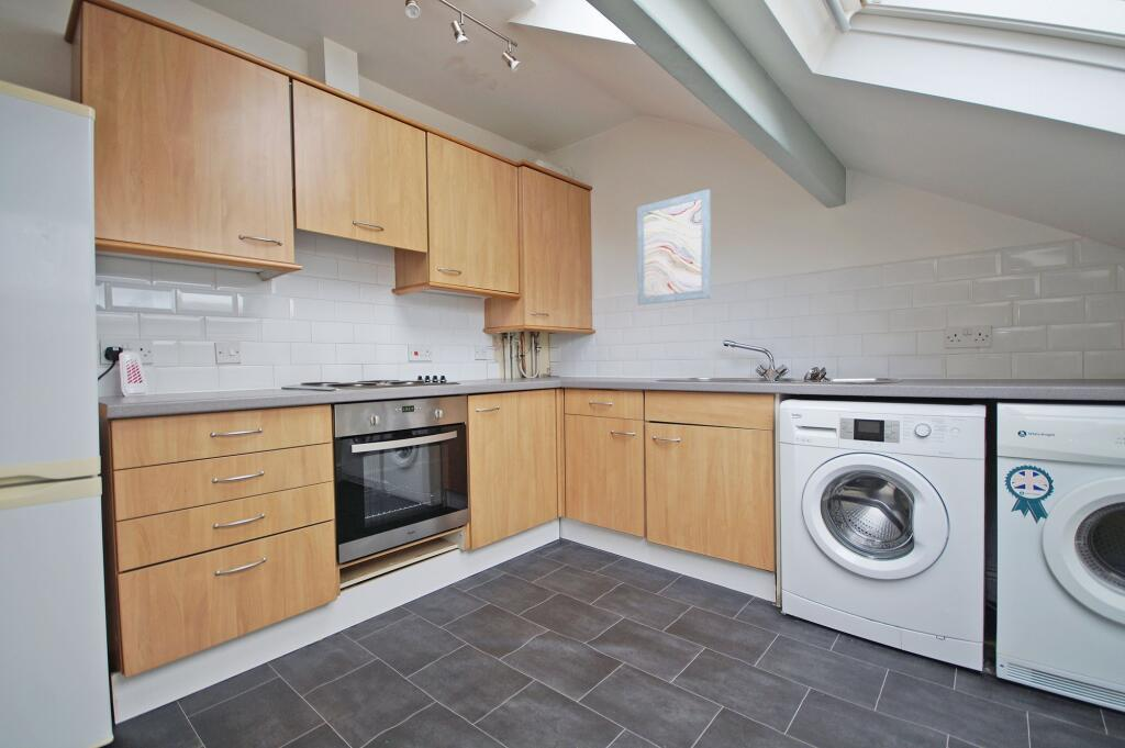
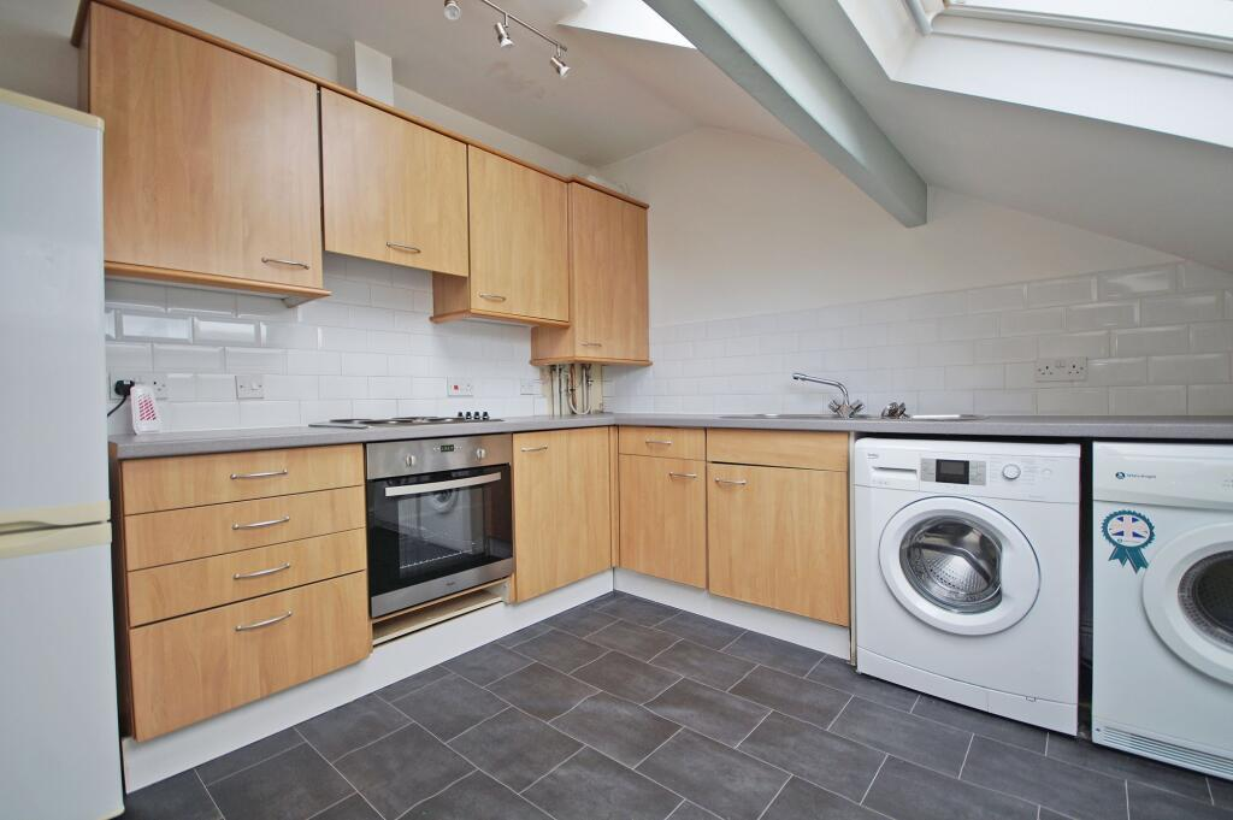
- wall art [636,188,712,305]
